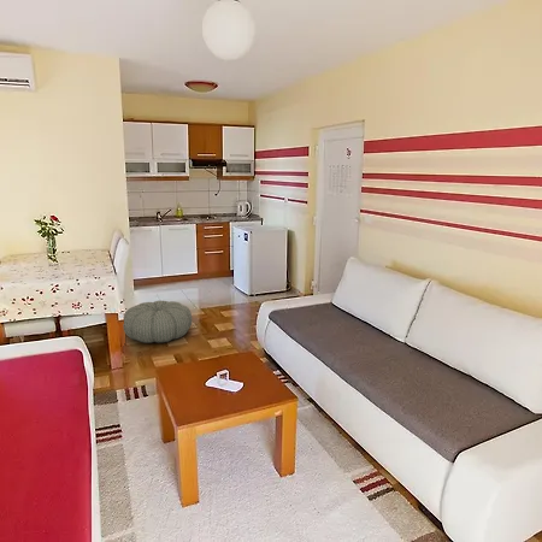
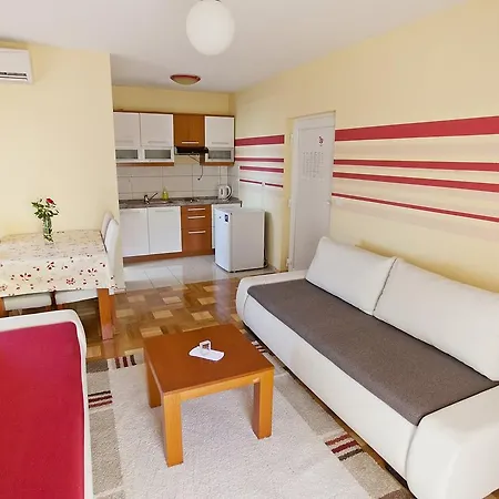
- pouf [123,300,193,344]
